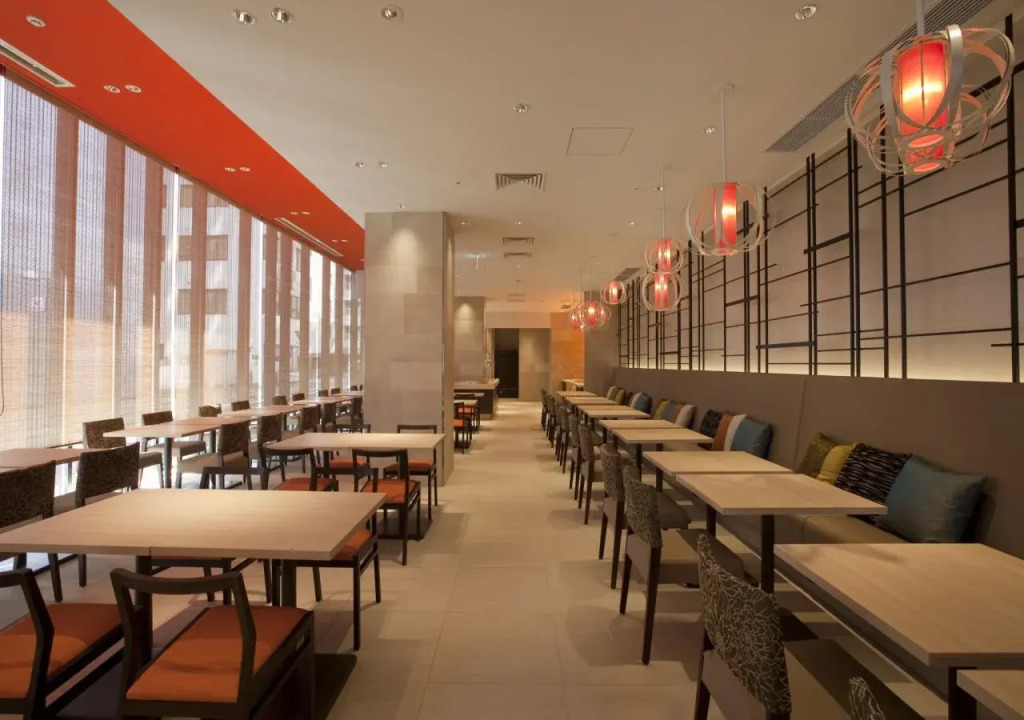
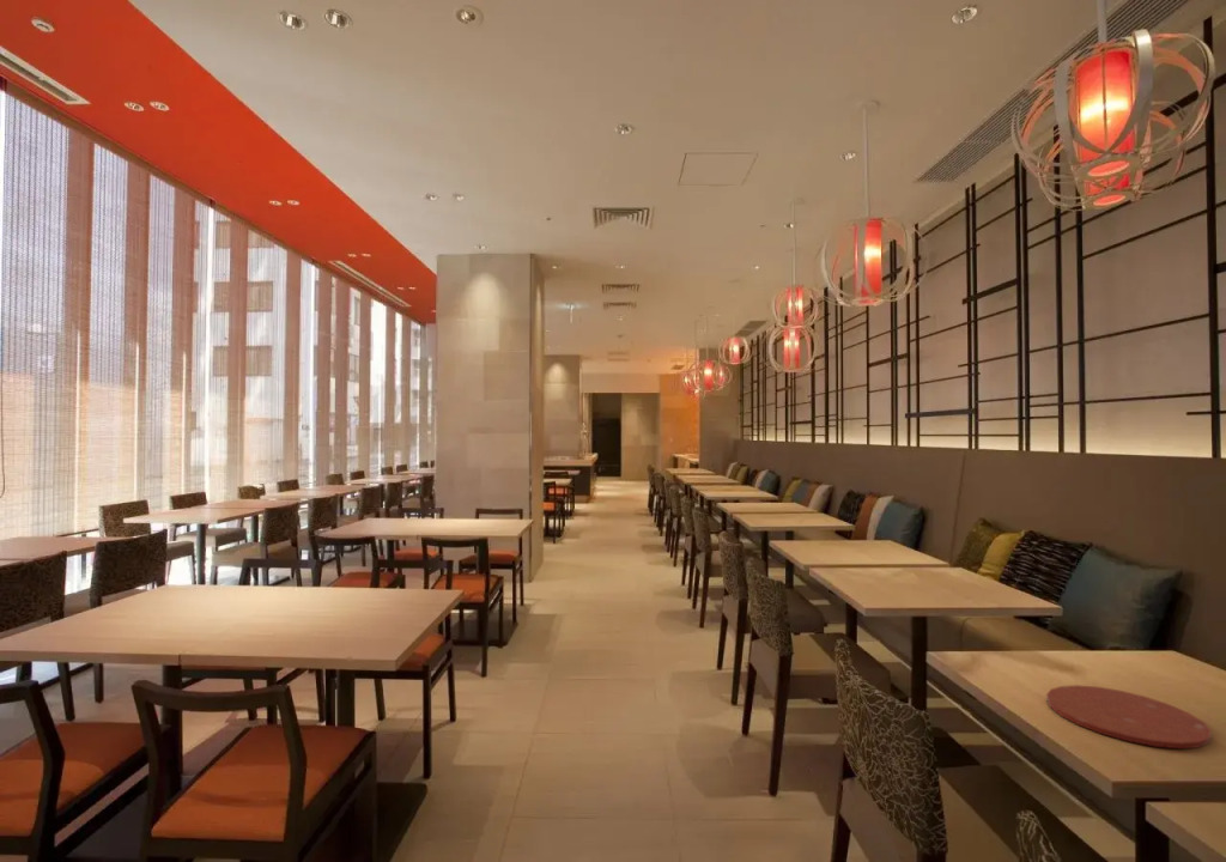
+ plate [1045,684,1212,749]
